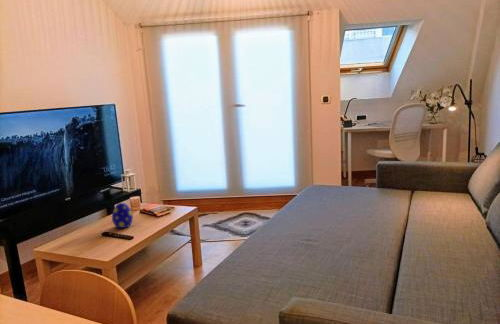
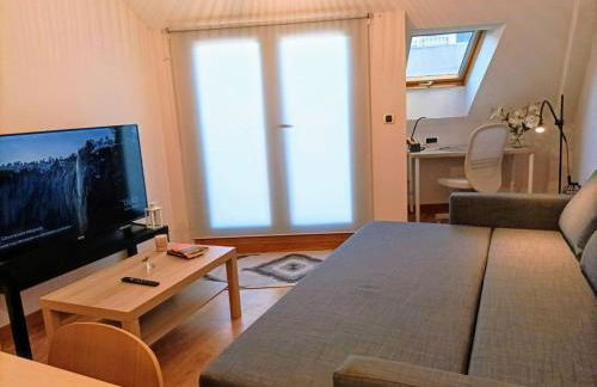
- decorative egg [111,202,134,229]
